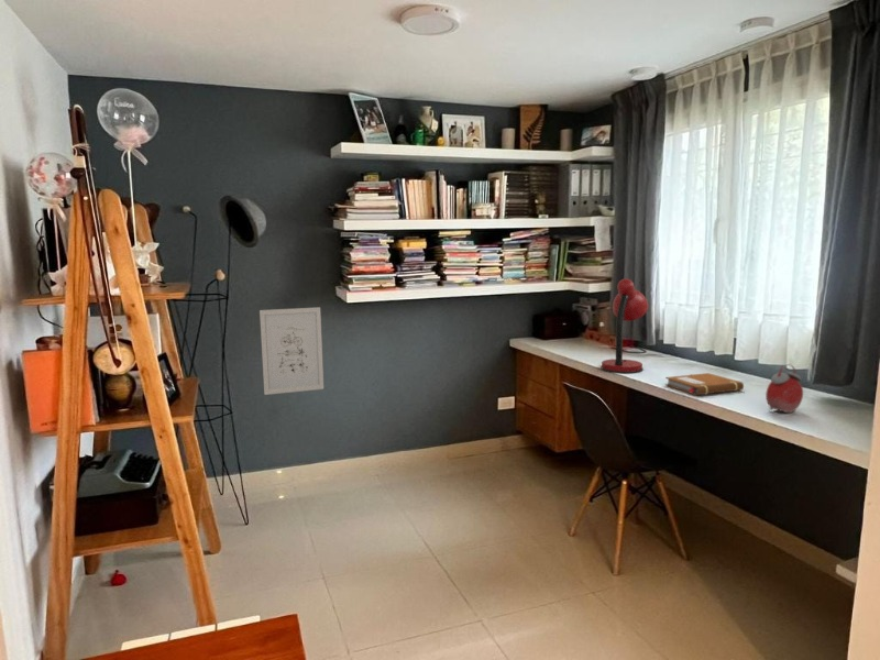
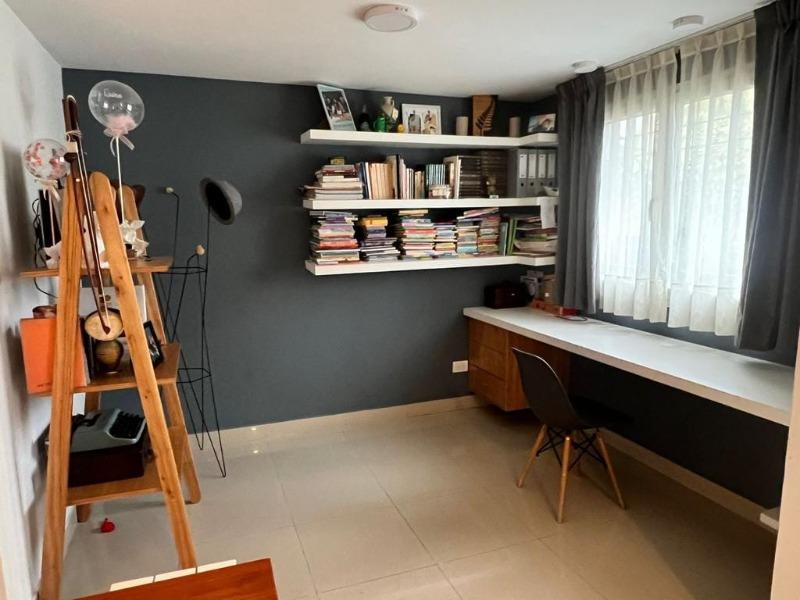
- desk lamp [600,277,649,374]
- notebook [664,372,745,396]
- alarm clock [765,363,804,414]
- wall art [258,306,324,396]
